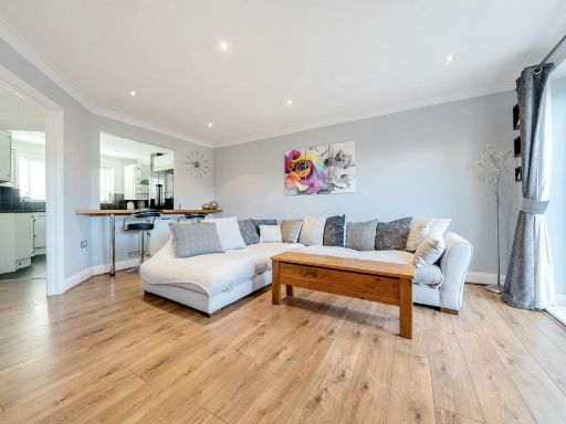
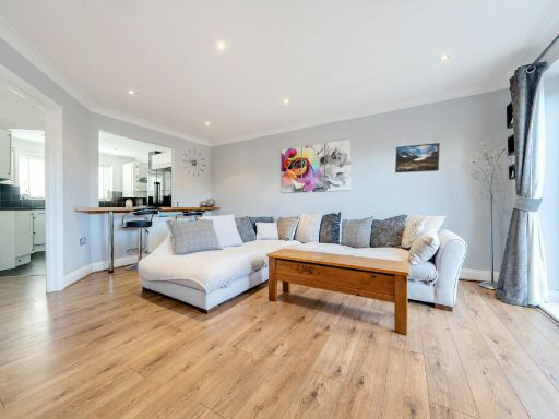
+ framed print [394,142,441,173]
